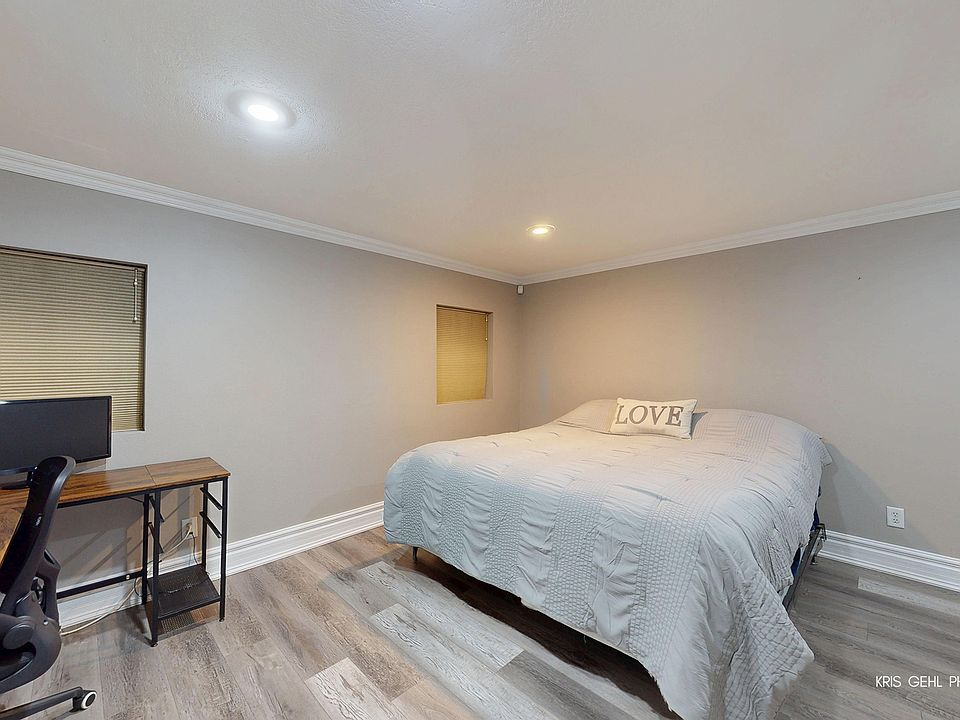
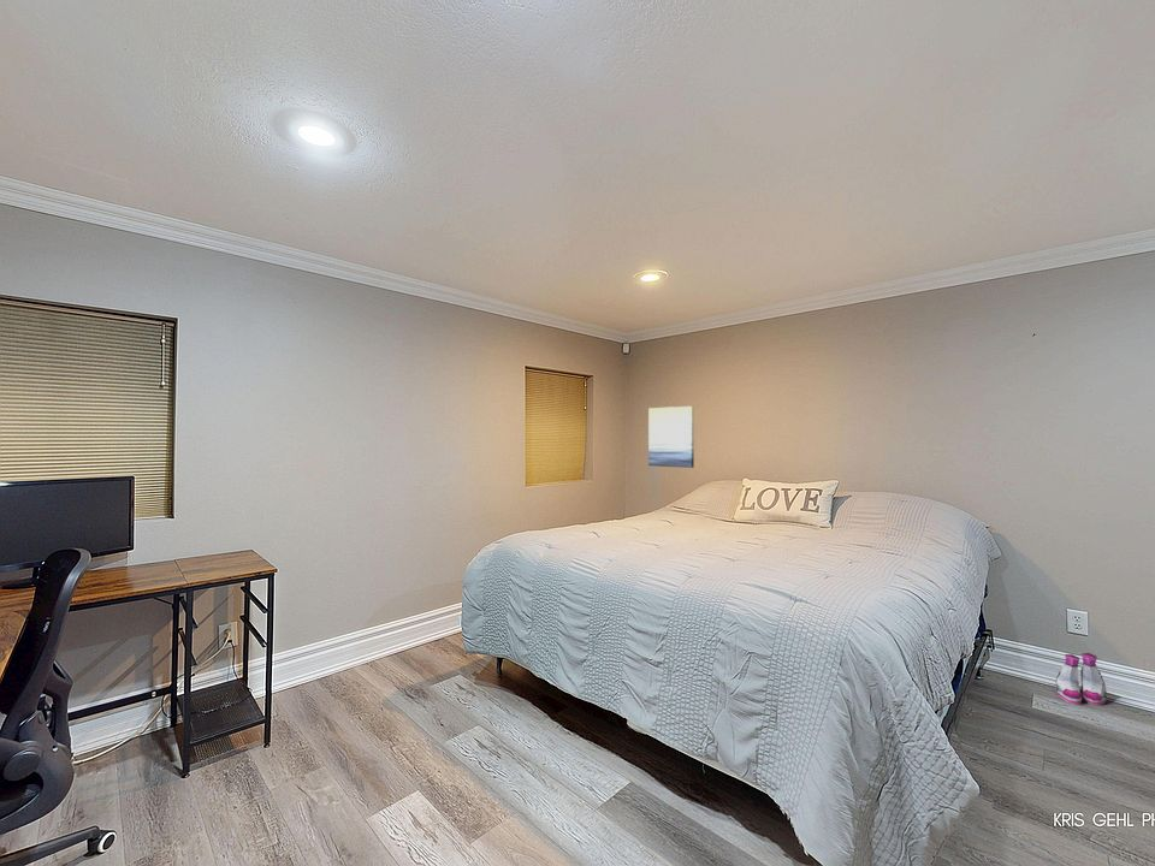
+ wall art [647,405,695,469]
+ boots [1054,652,1108,706]
